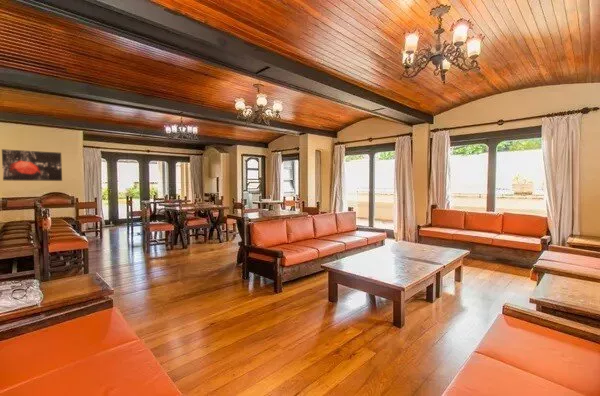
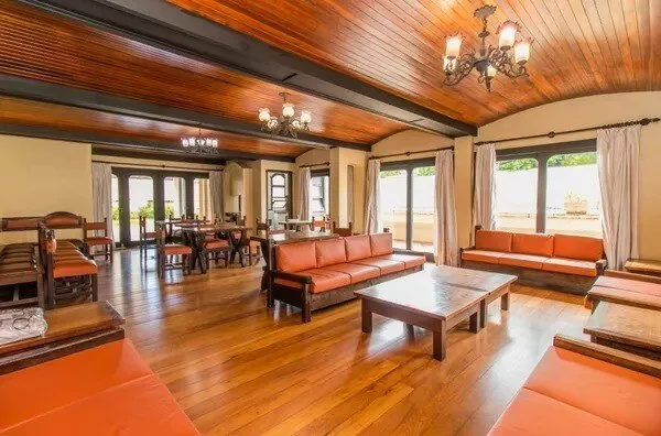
- wall art [1,148,63,182]
